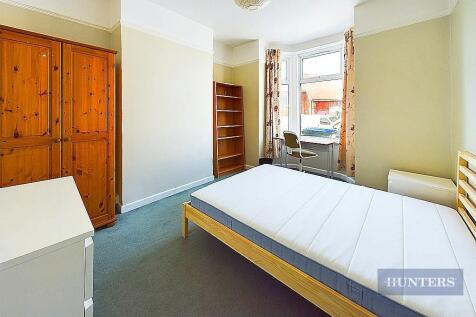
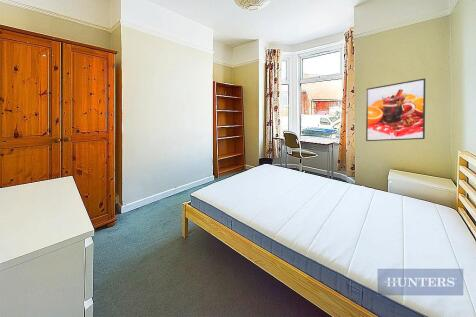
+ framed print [365,77,426,142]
